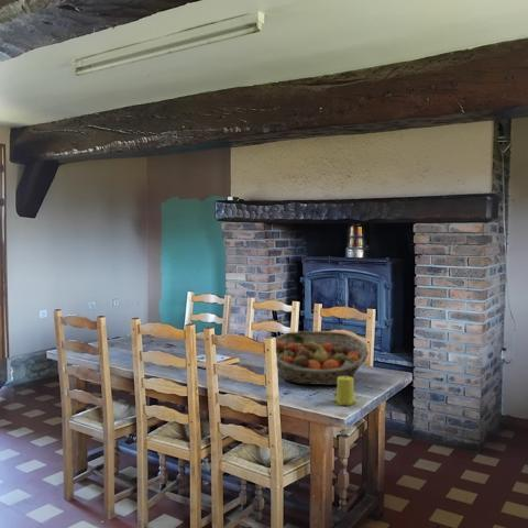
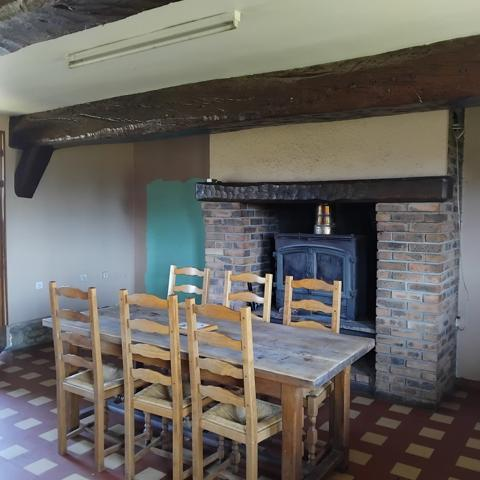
- candle [333,376,358,407]
- fruit basket [274,330,370,386]
